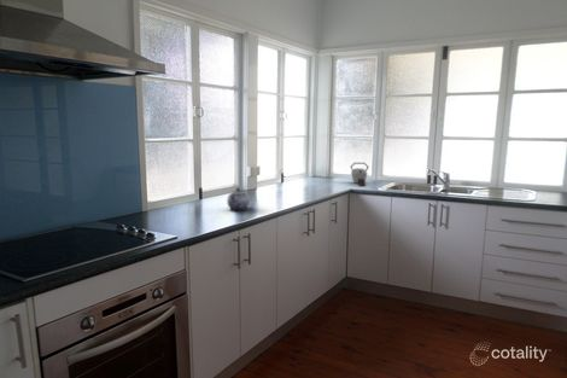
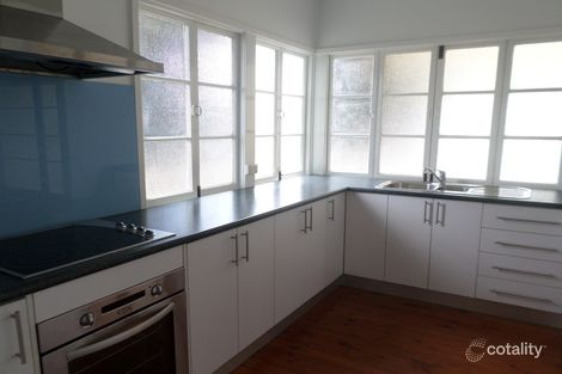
- kettle [349,162,370,187]
- teapot [226,187,251,211]
